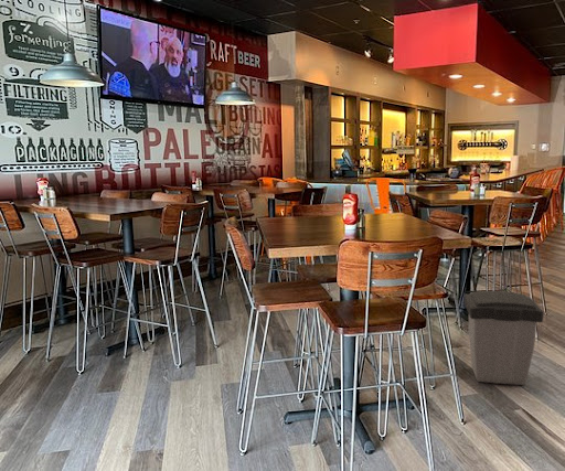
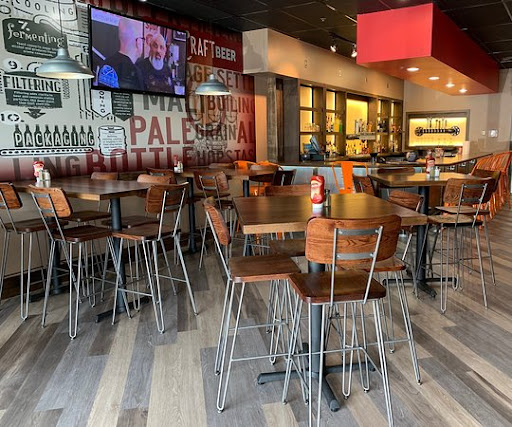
- trash can [463,290,545,386]
